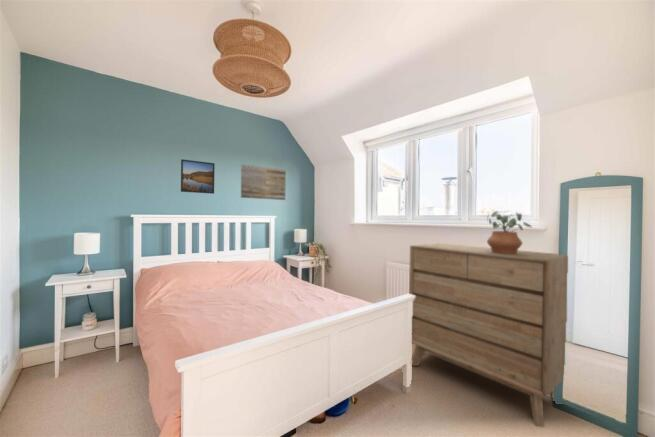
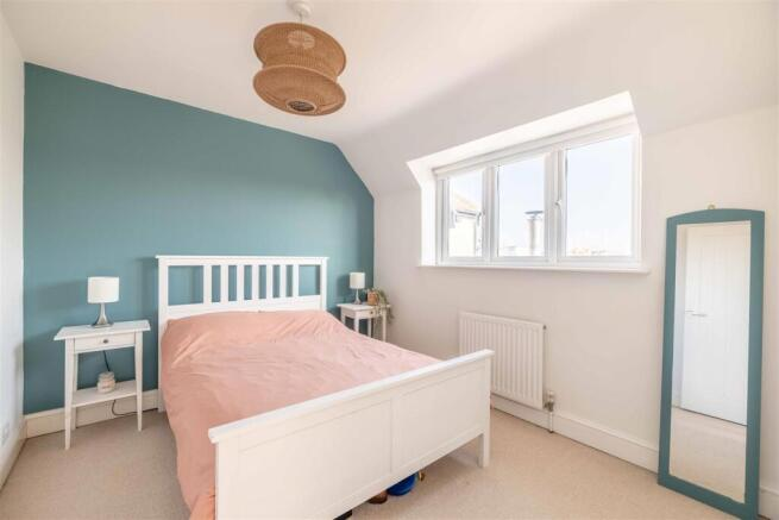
- dresser [408,242,569,429]
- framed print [180,158,216,195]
- potted plant [486,210,533,254]
- wall art [240,163,287,201]
